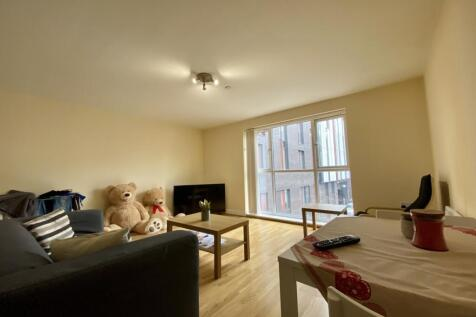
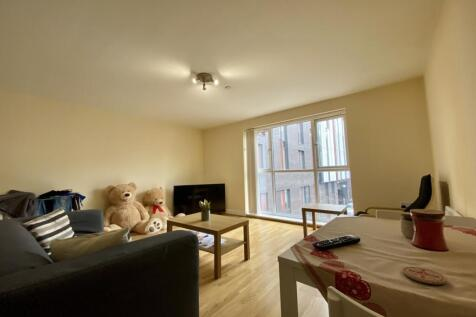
+ coaster [401,266,448,285]
